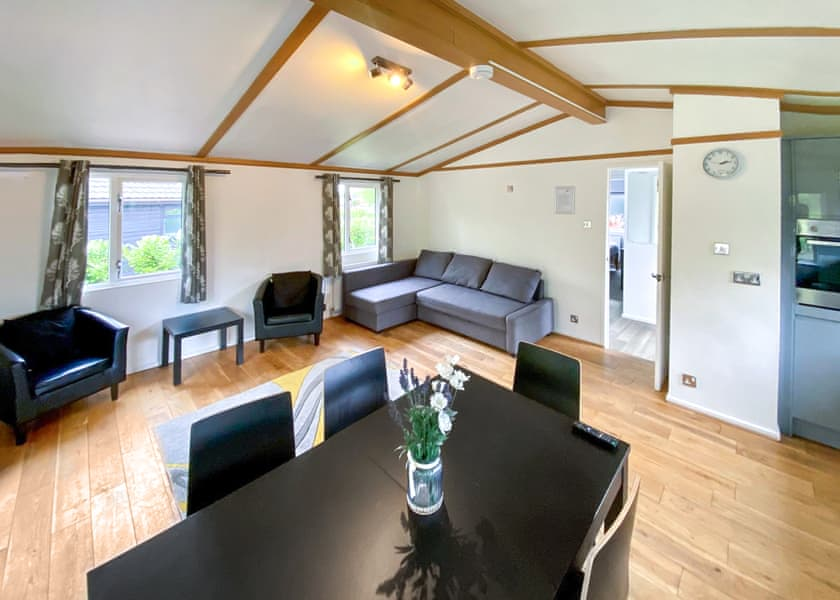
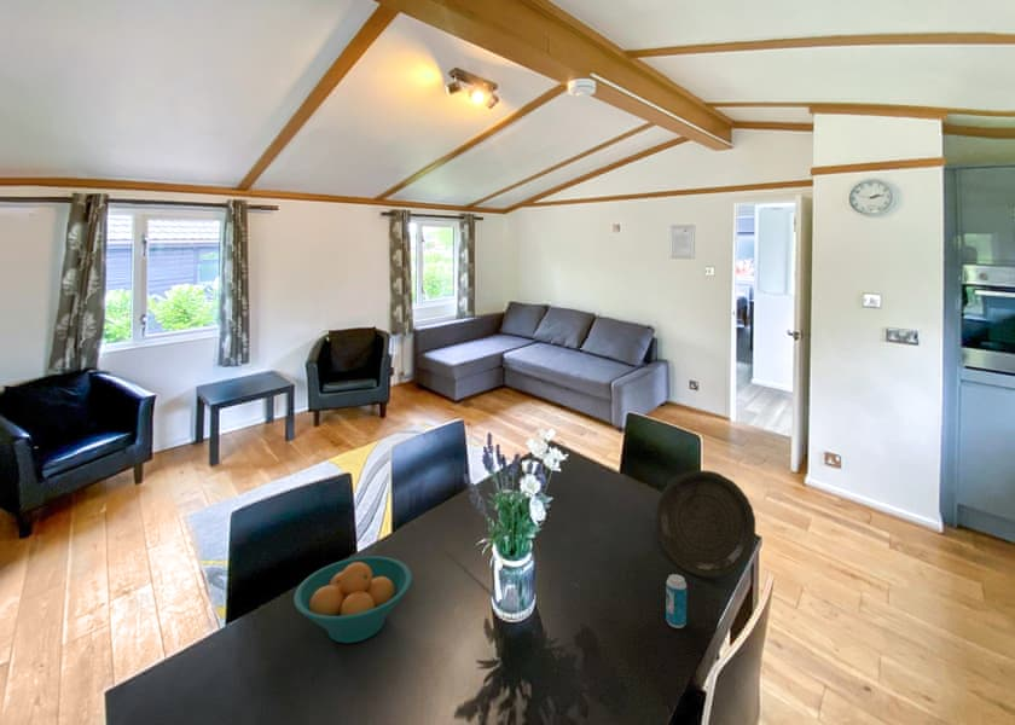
+ beverage can [665,573,688,630]
+ fruit bowl [292,555,413,644]
+ plate [655,469,756,579]
